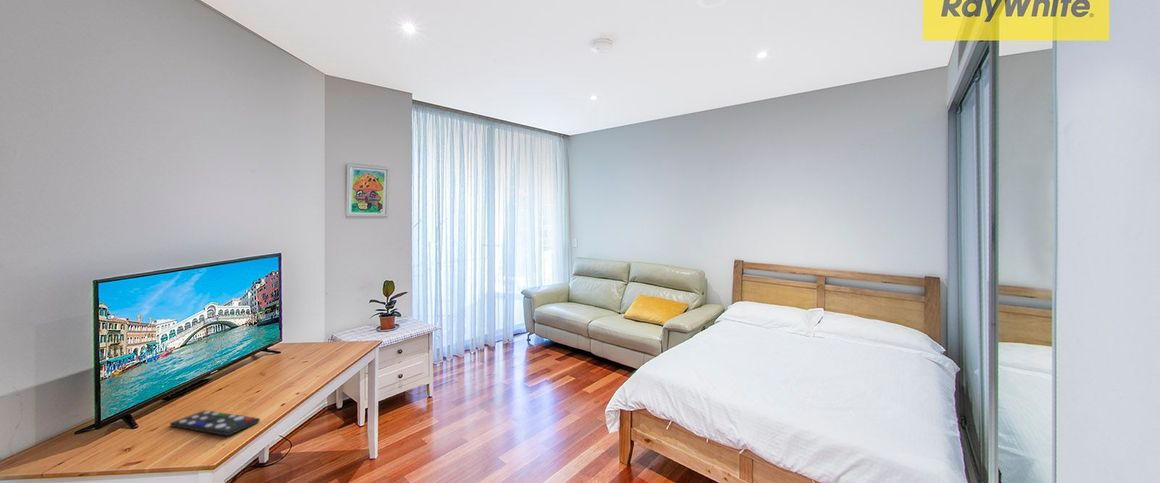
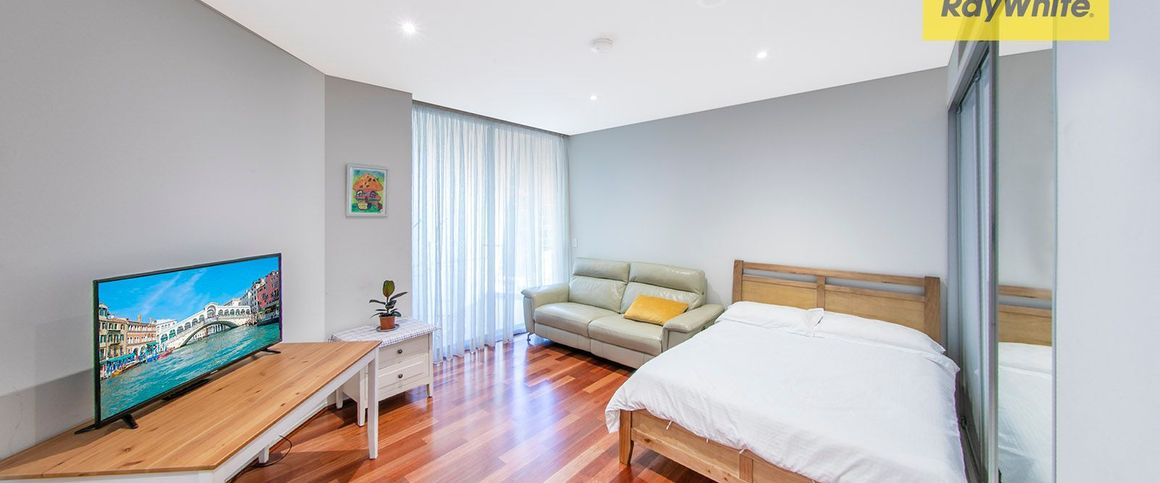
- remote control [169,409,261,437]
